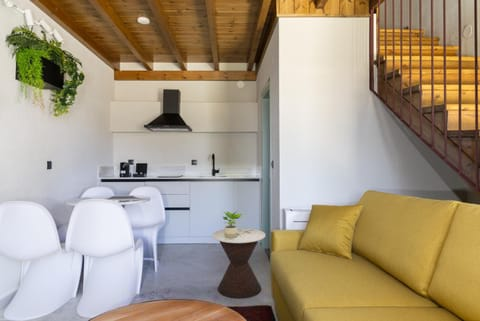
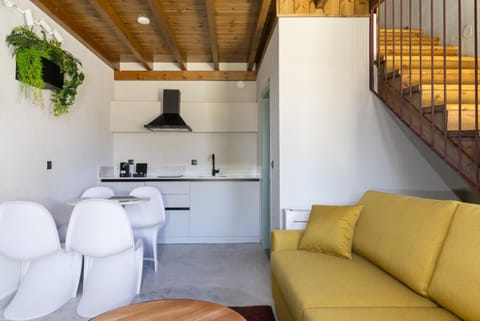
- side table [212,227,266,300]
- potted plant [221,210,244,239]
